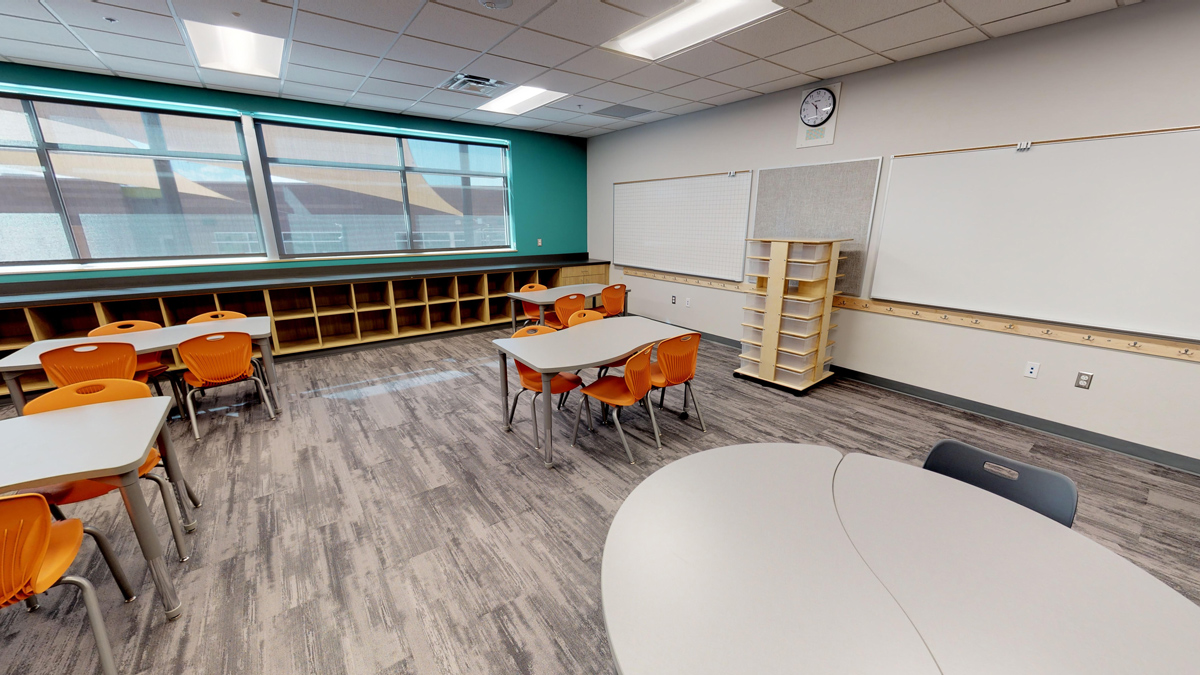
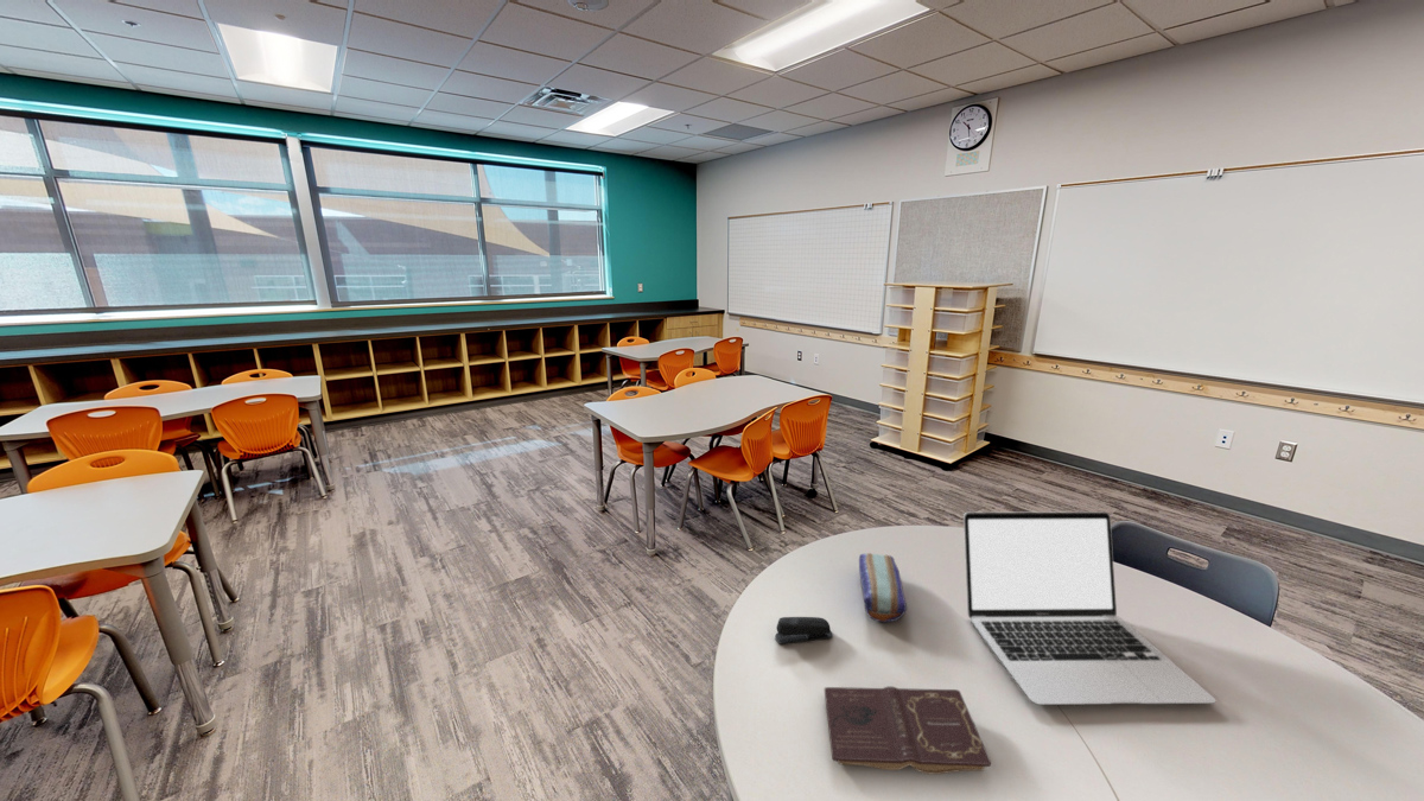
+ stapler [774,616,834,646]
+ book [824,686,992,776]
+ laptop [962,510,1216,706]
+ pencil case [858,552,908,623]
